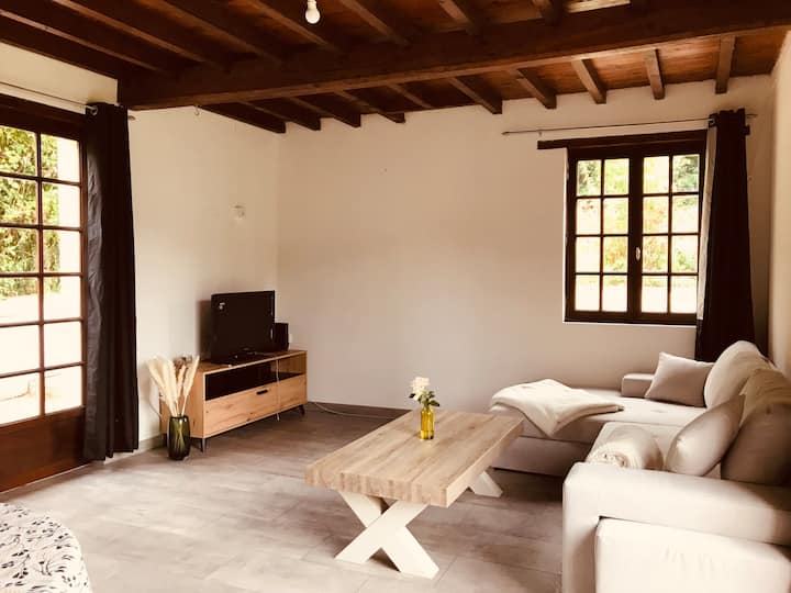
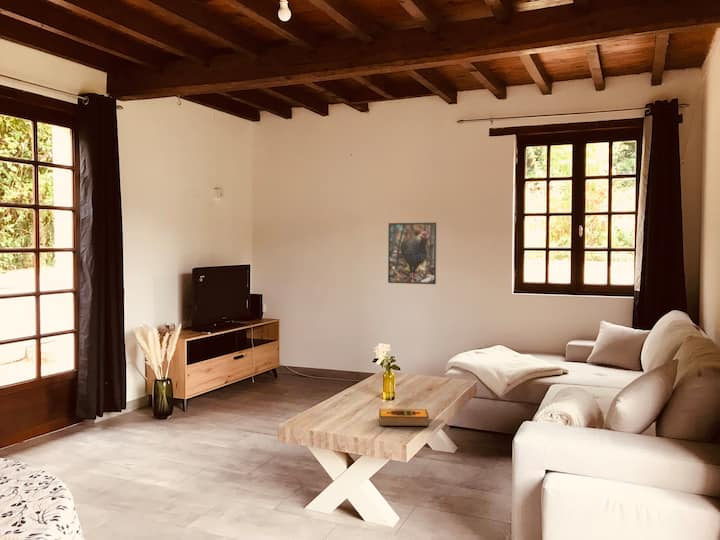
+ hardback book [378,408,430,427]
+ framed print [387,222,438,285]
